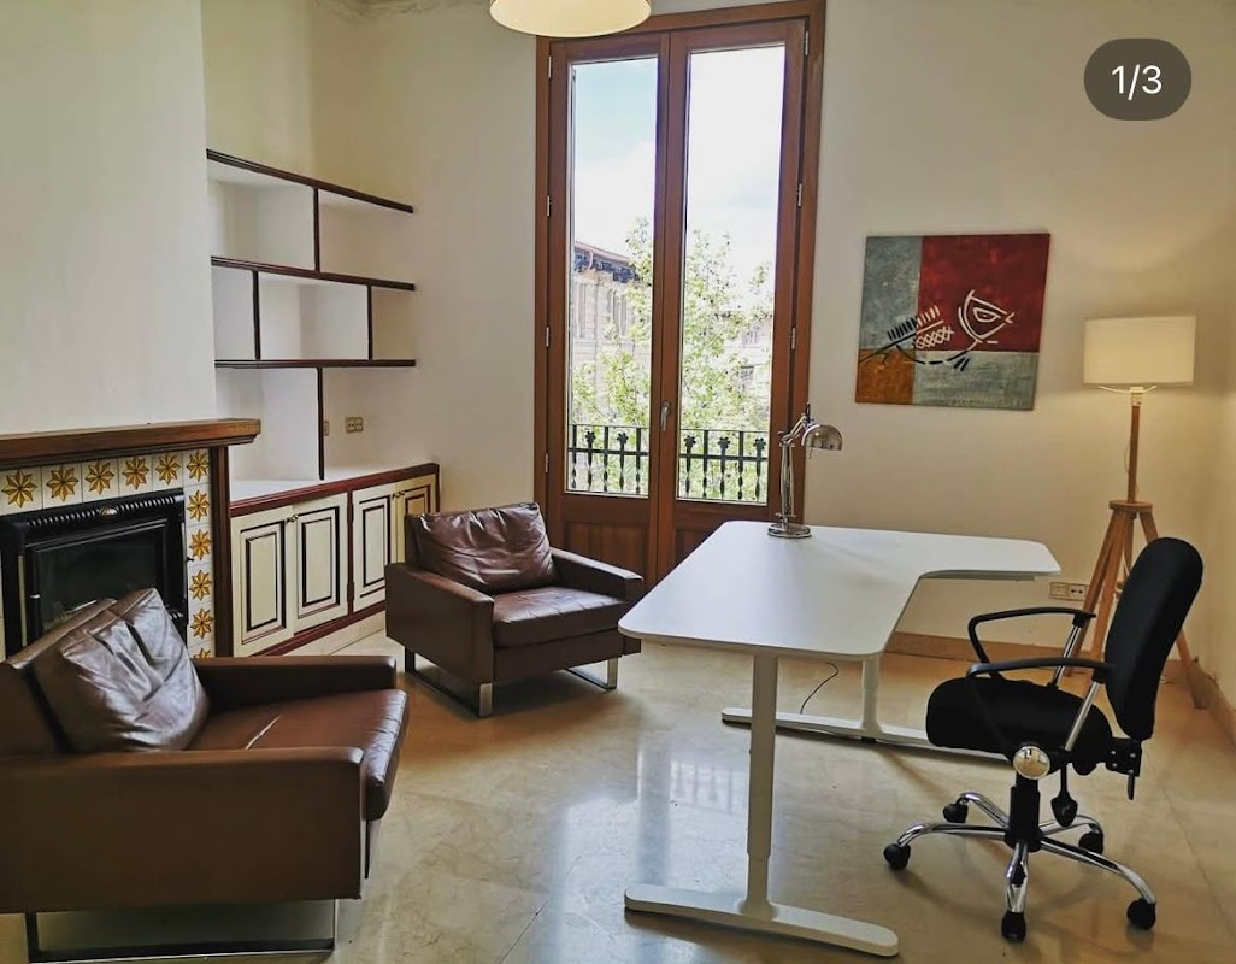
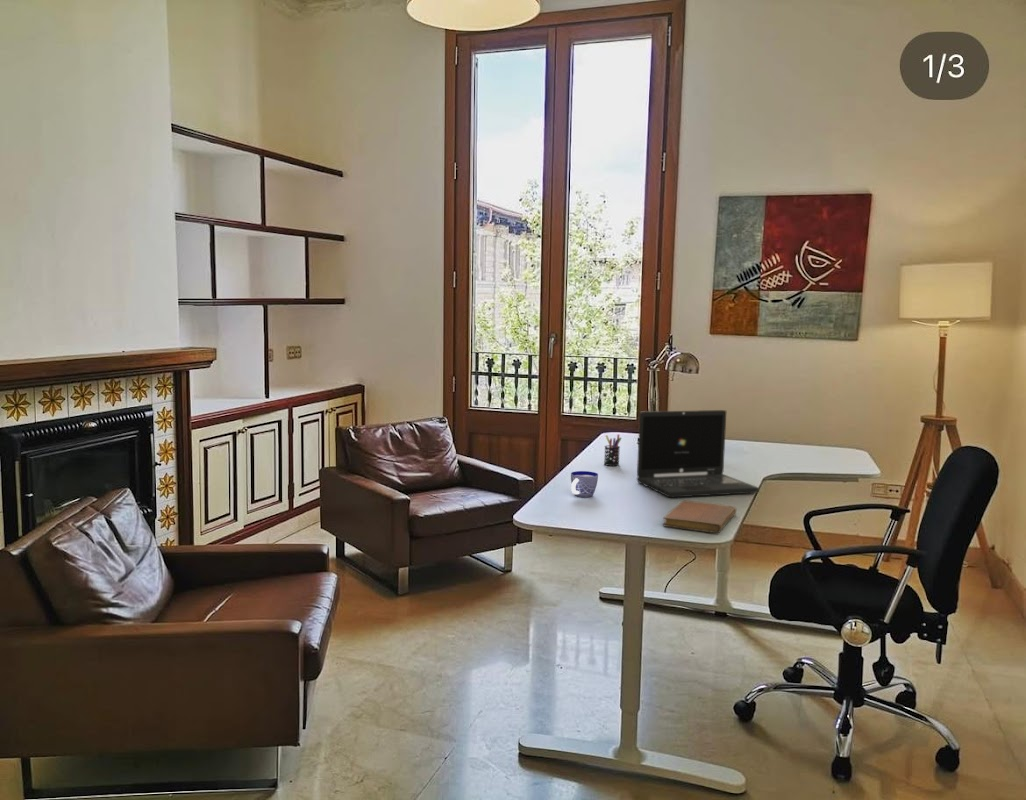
+ pen holder [603,433,622,467]
+ laptop [636,409,760,499]
+ notebook [662,499,737,534]
+ cup [570,470,599,498]
